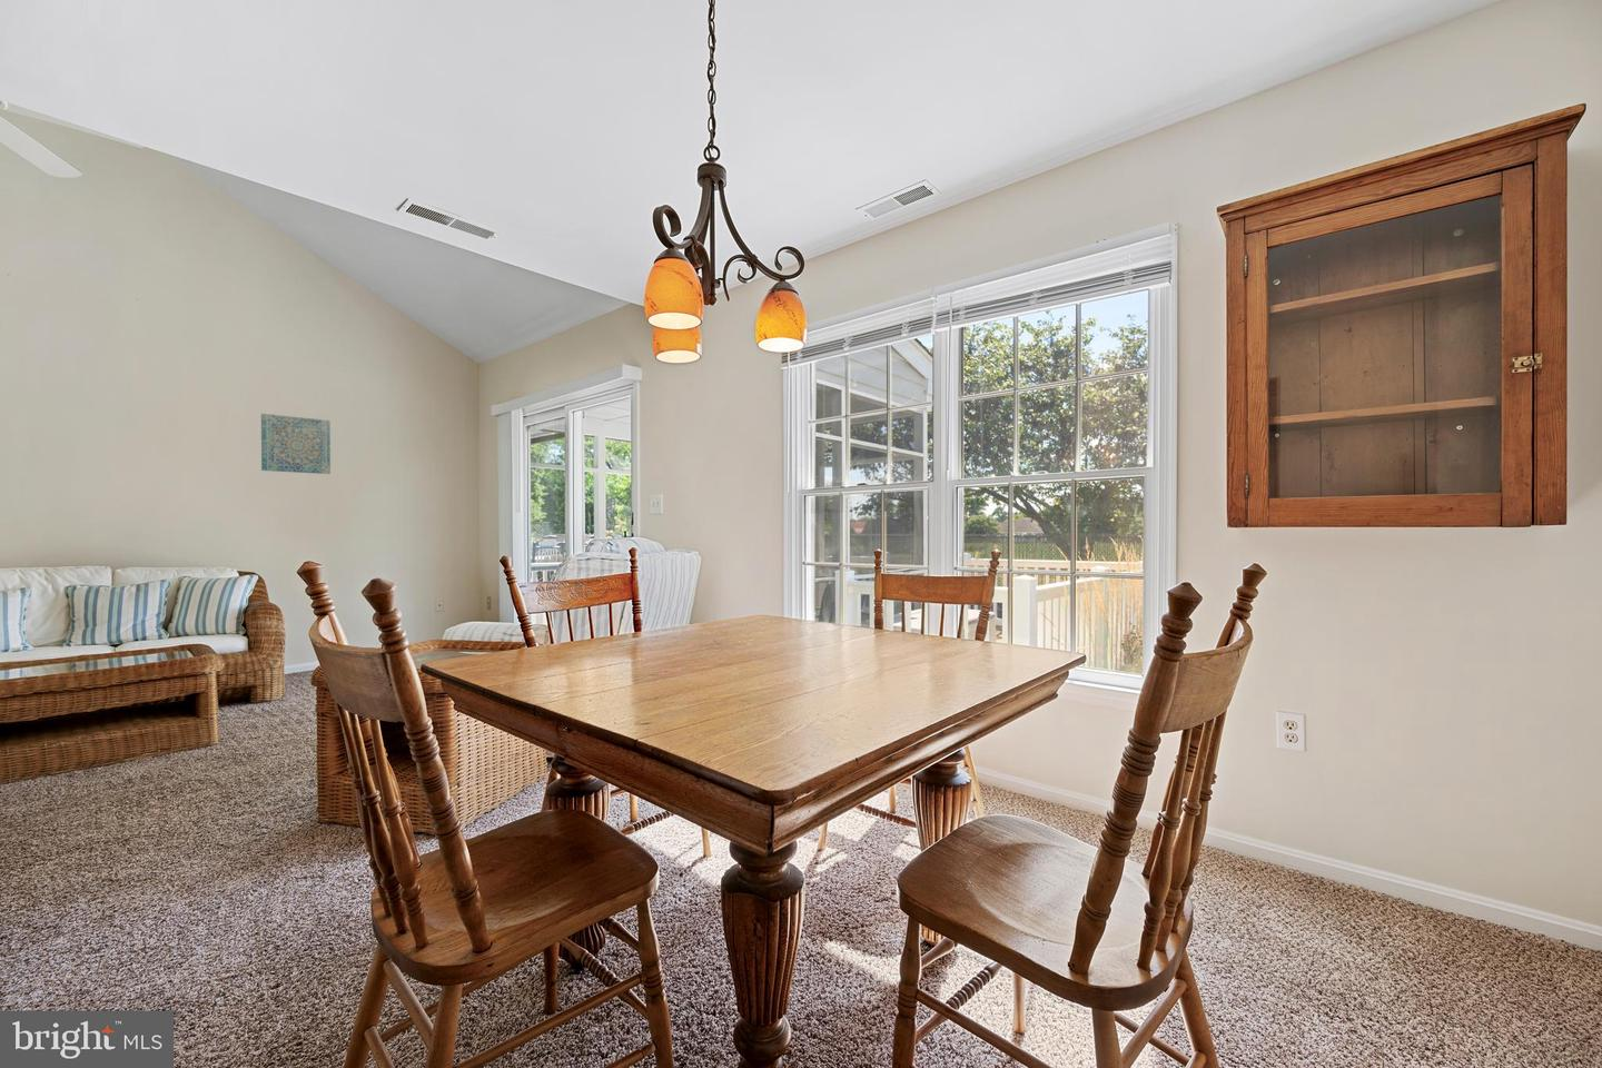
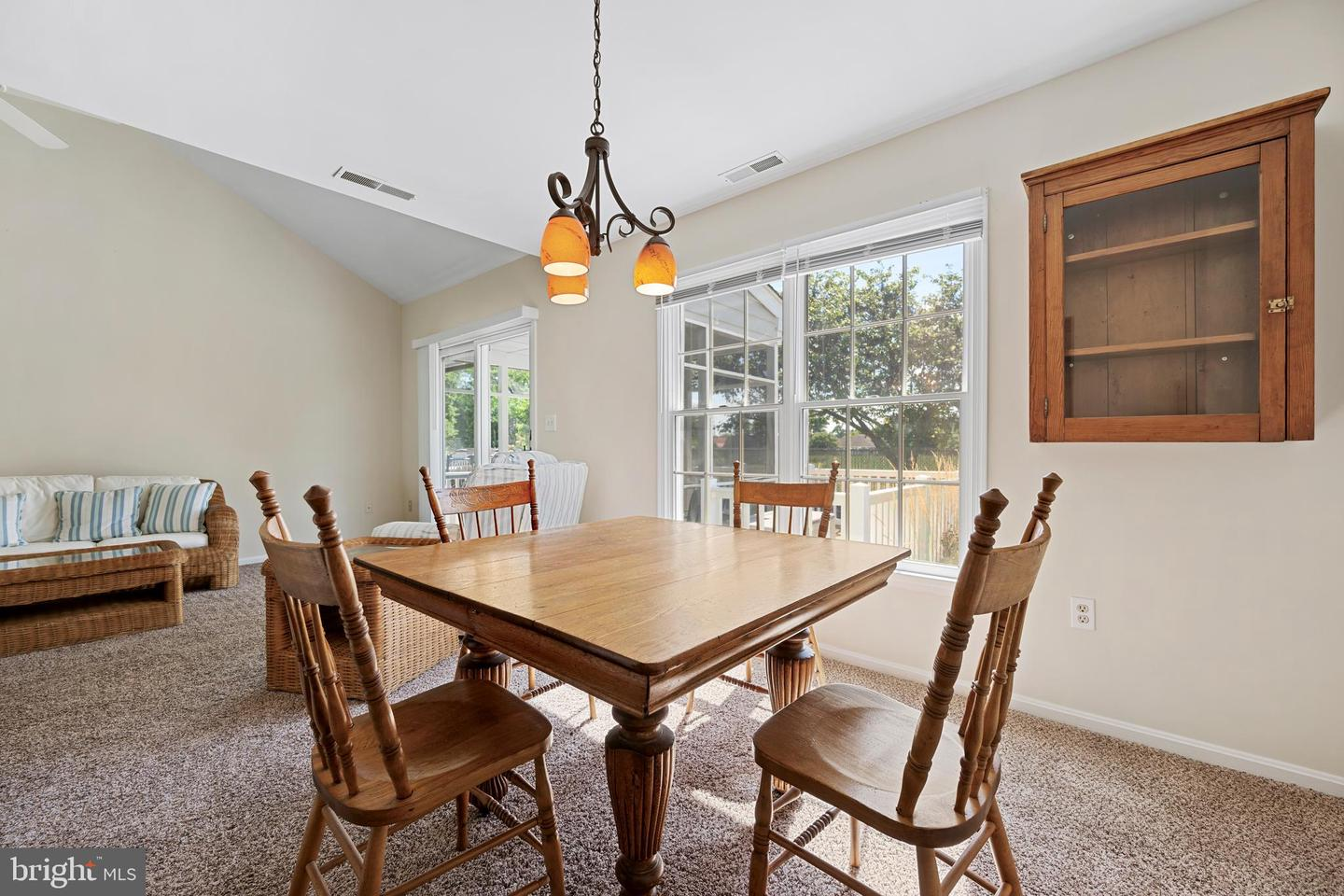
- wall art [260,412,331,476]
